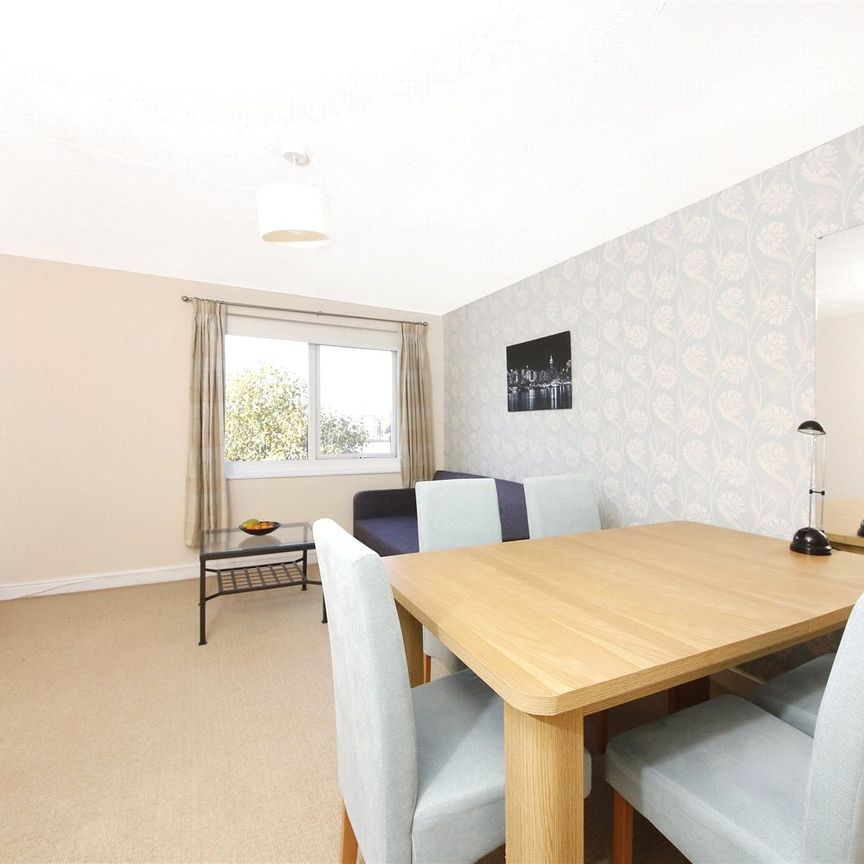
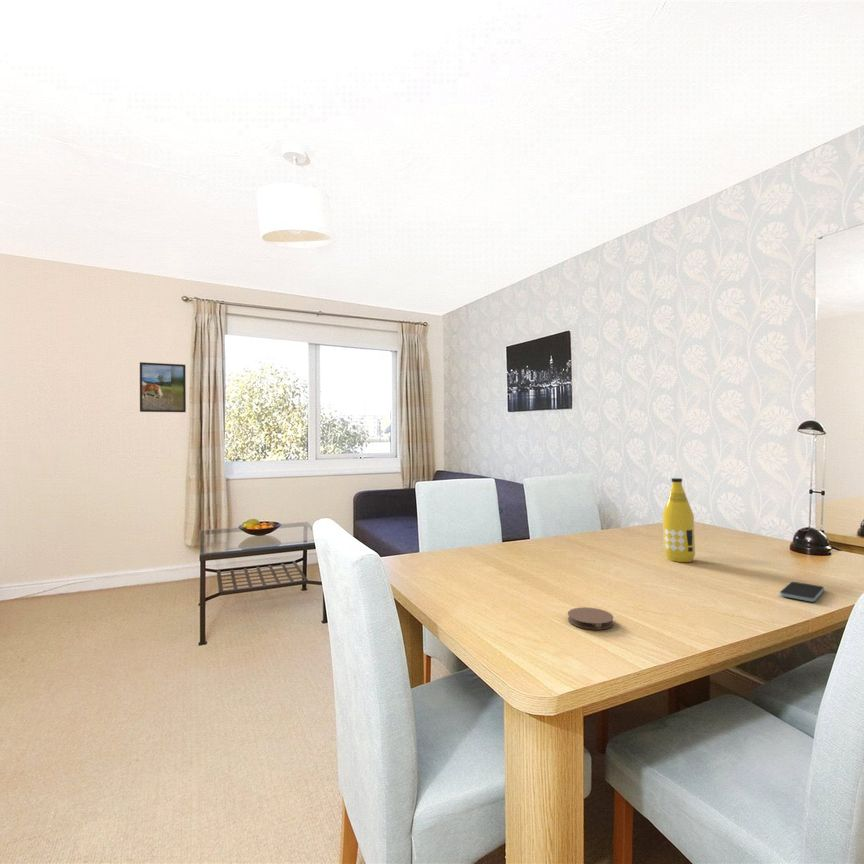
+ smartphone [779,581,825,603]
+ coaster [567,606,615,631]
+ bottle [662,477,696,563]
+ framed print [139,361,187,413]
